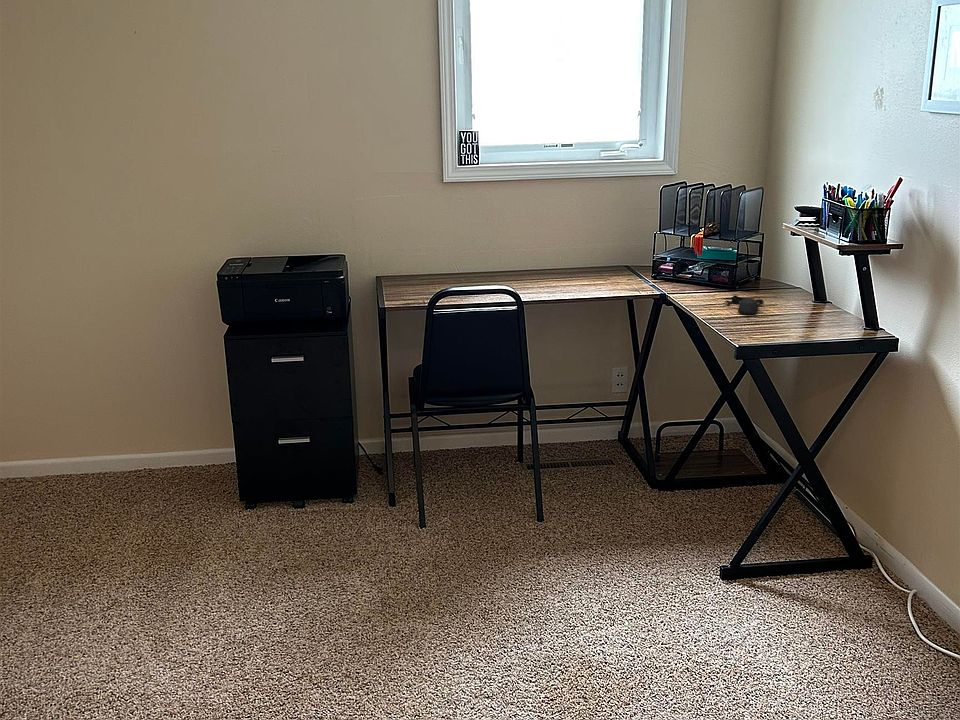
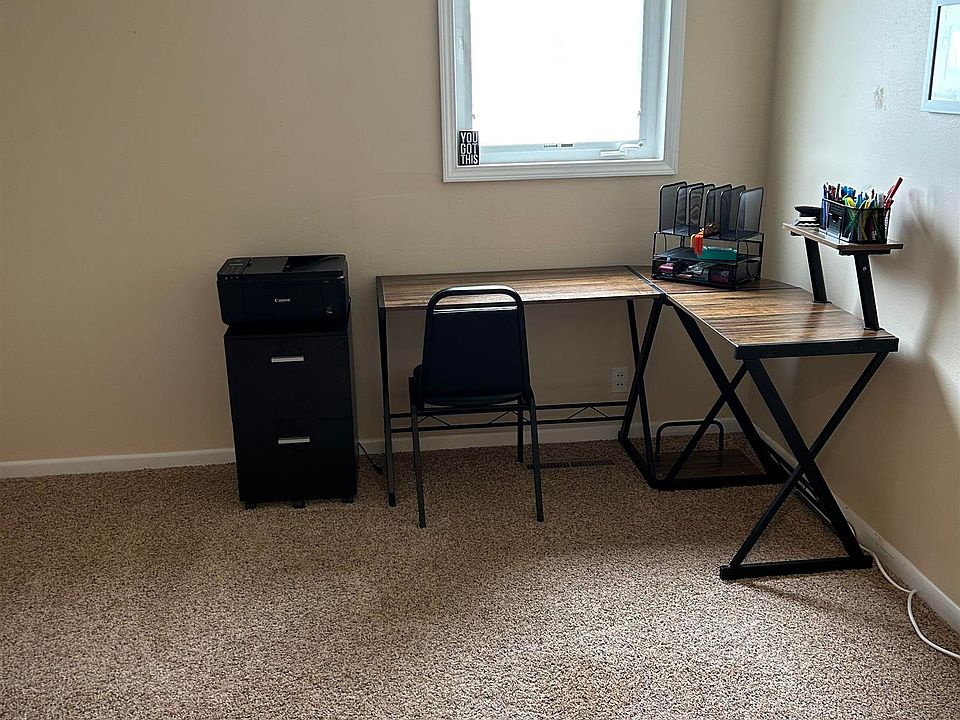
- computer mouse [723,294,765,315]
